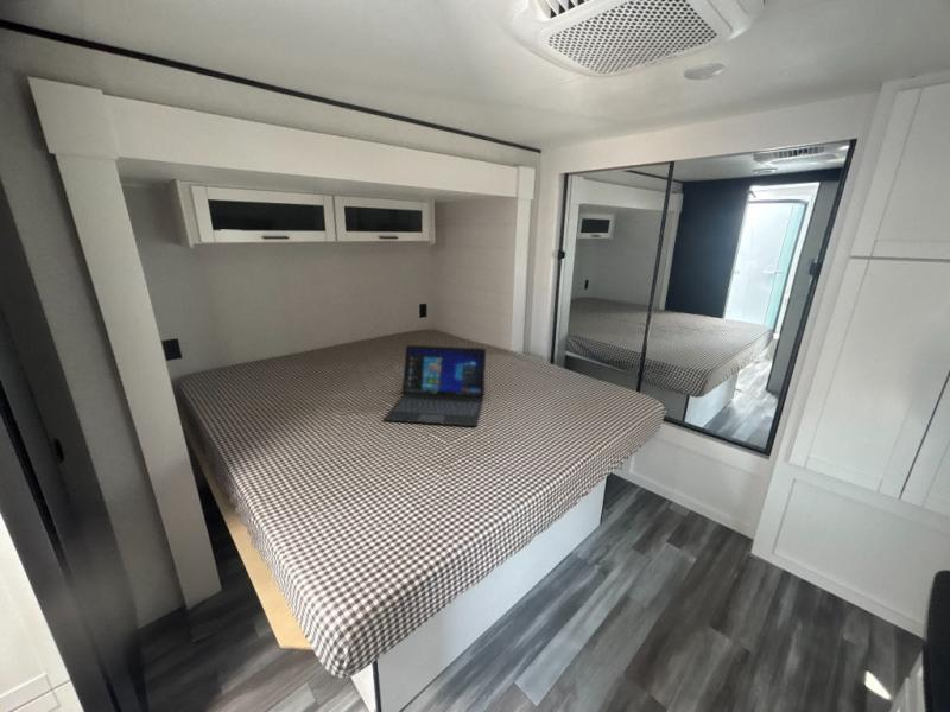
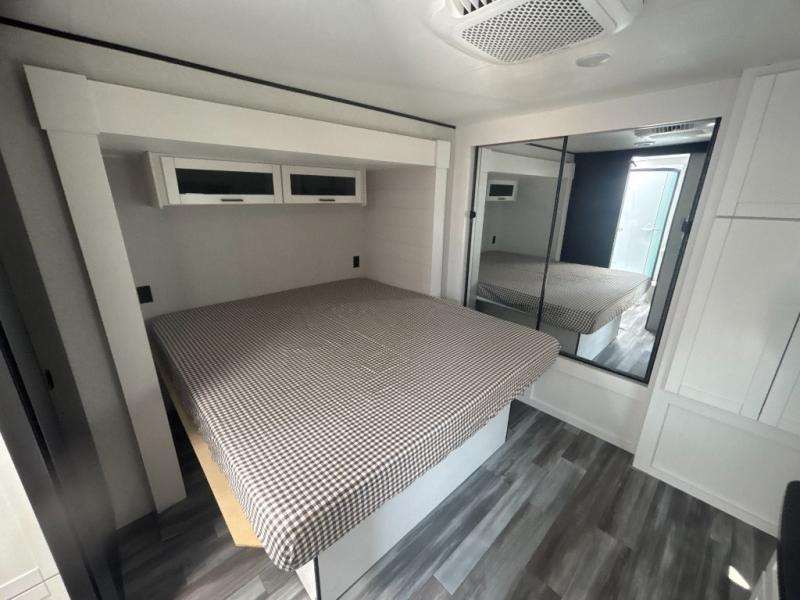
- laptop [382,344,487,427]
